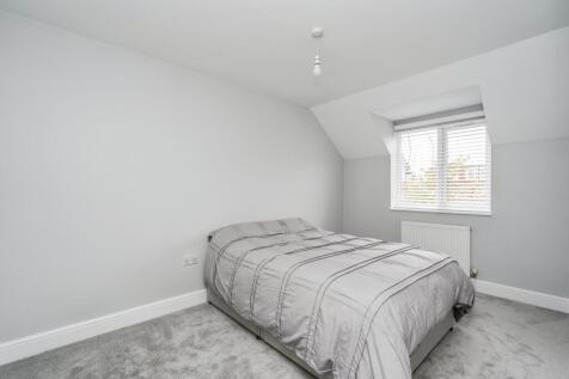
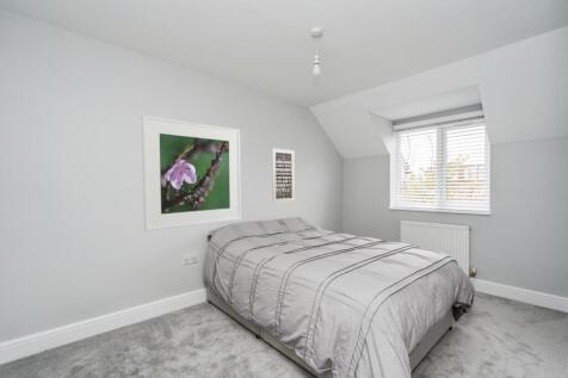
+ wall art [271,148,296,204]
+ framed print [141,114,242,233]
